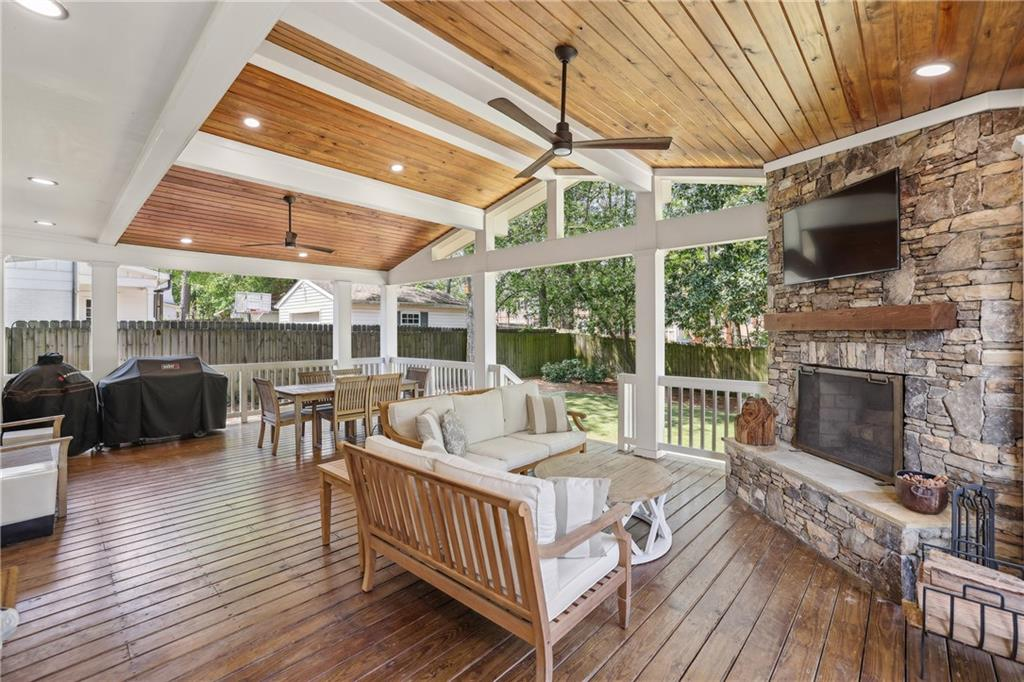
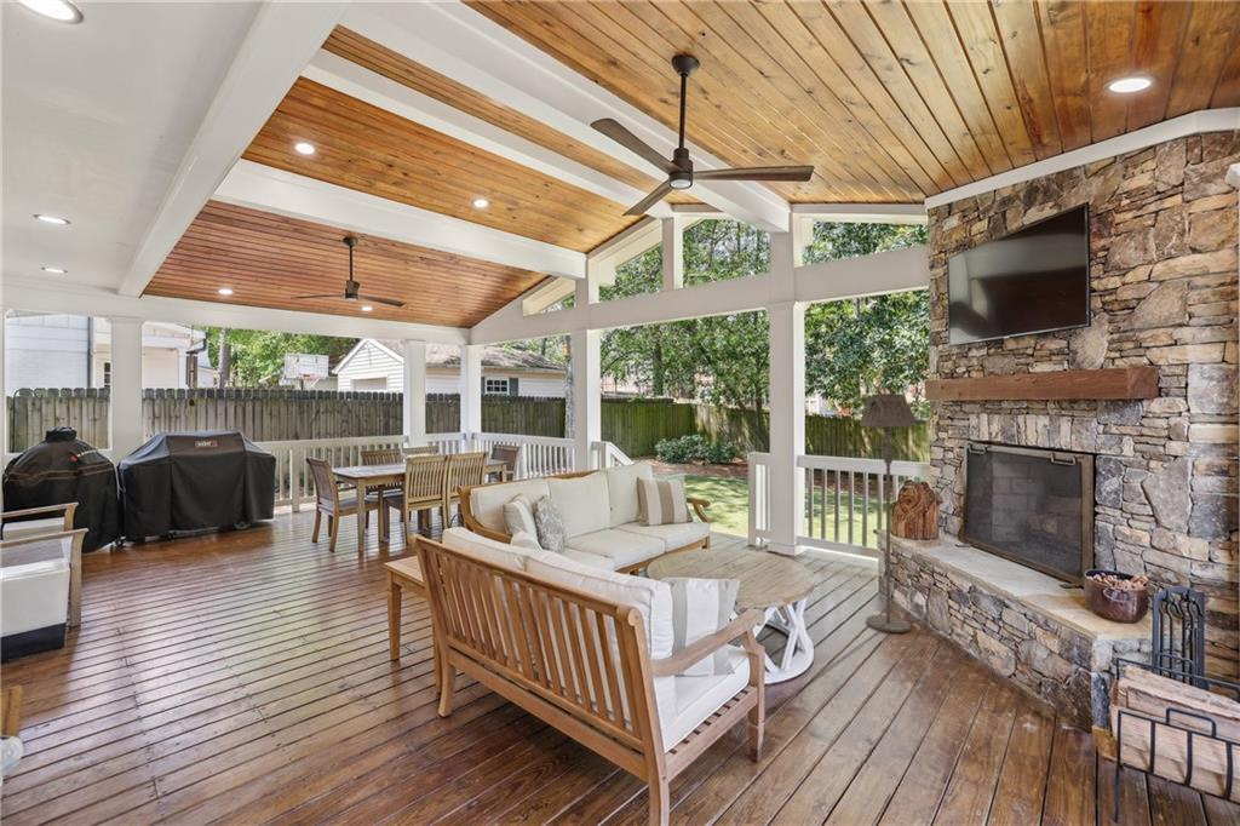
+ floor lamp [859,392,918,633]
